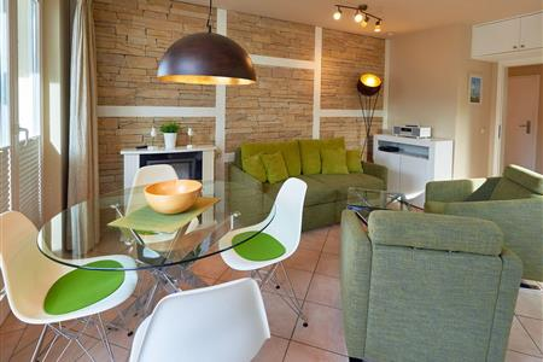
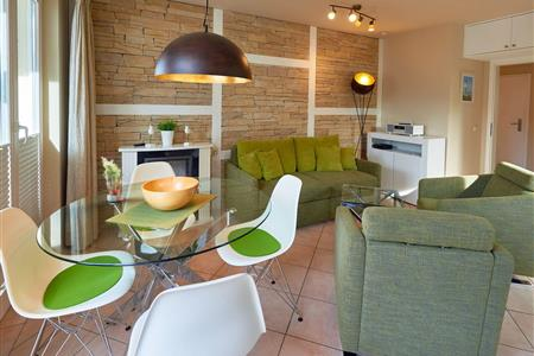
+ potted plant [101,157,126,202]
